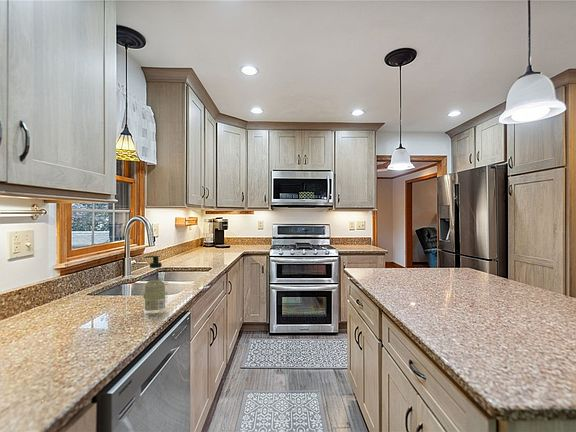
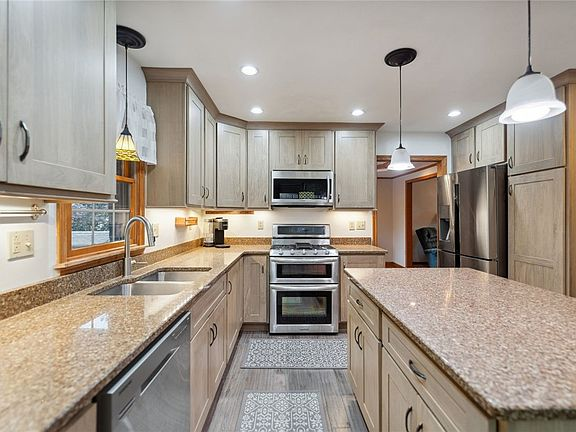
- soap dispenser [142,255,168,312]
